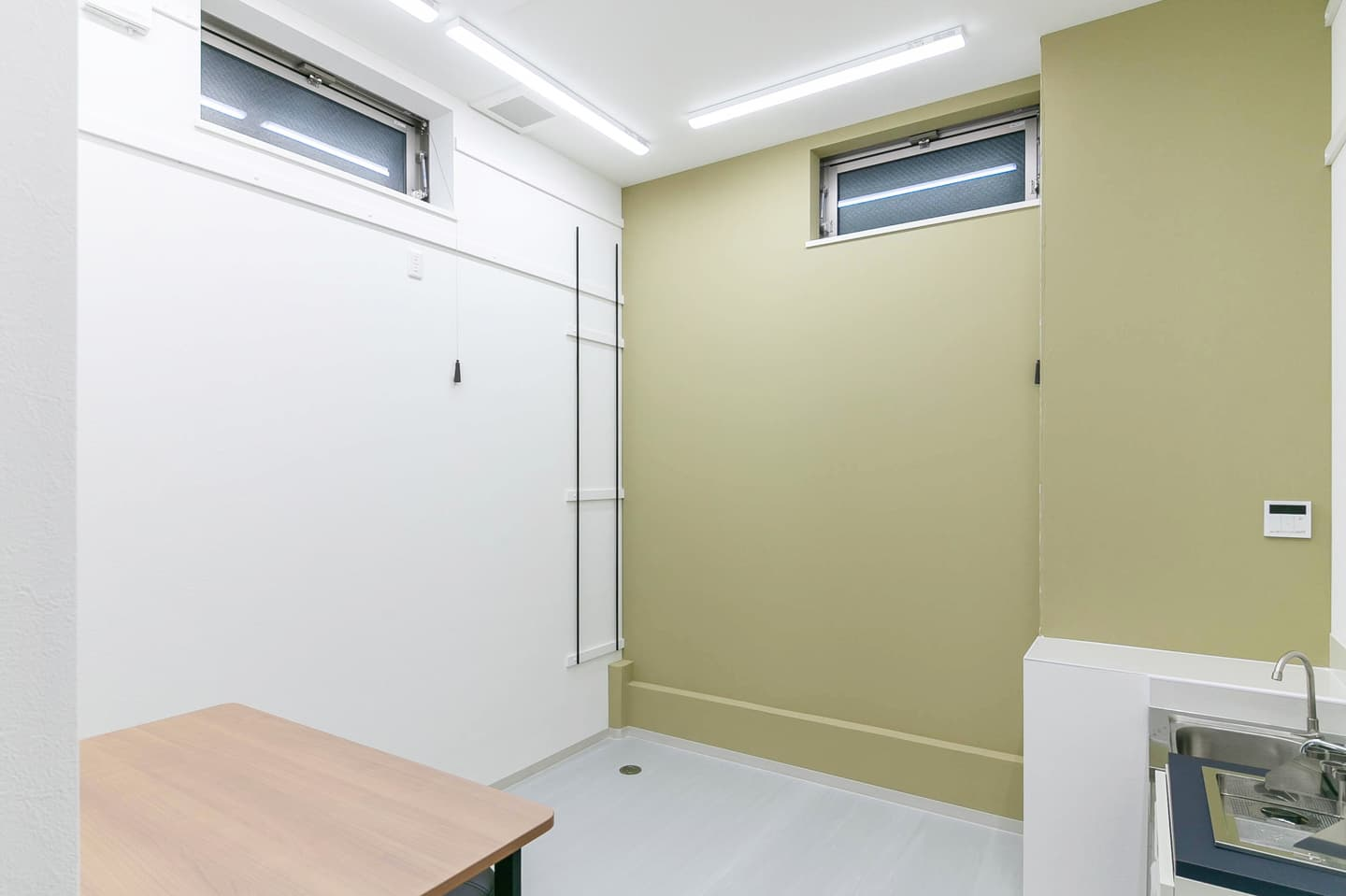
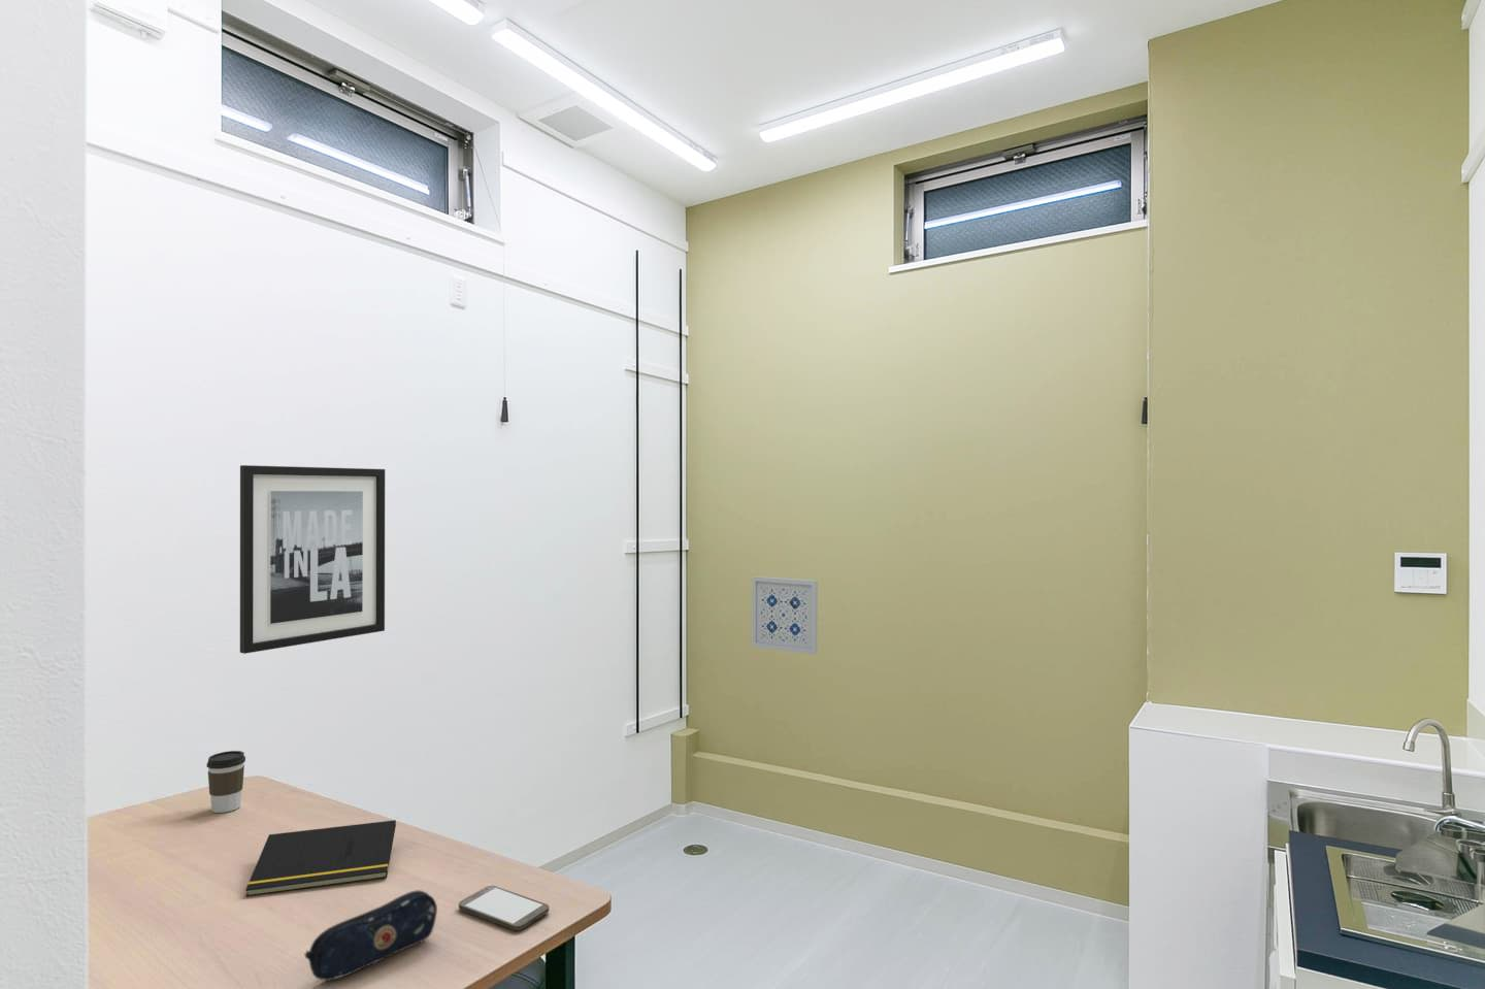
+ wall art [239,464,386,655]
+ pencil case [305,889,438,981]
+ smartphone [458,885,549,932]
+ coffee cup [206,749,246,813]
+ wall art [750,575,819,656]
+ notepad [245,819,397,897]
